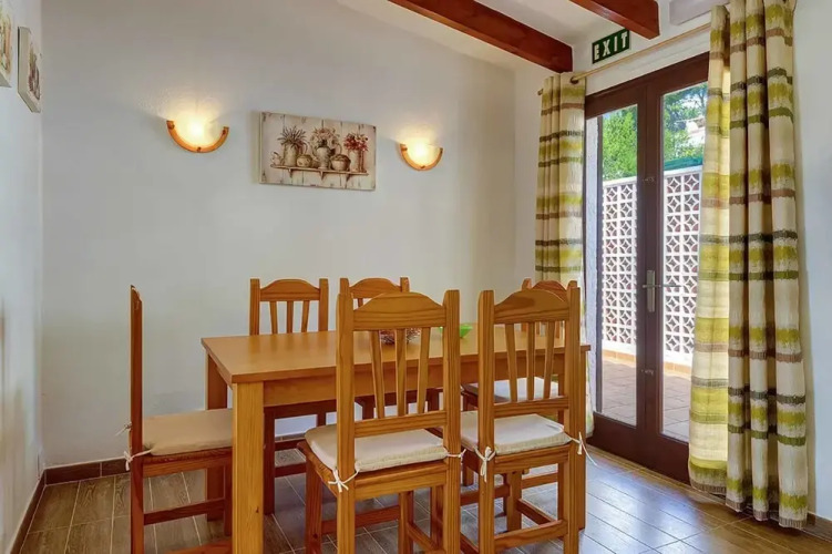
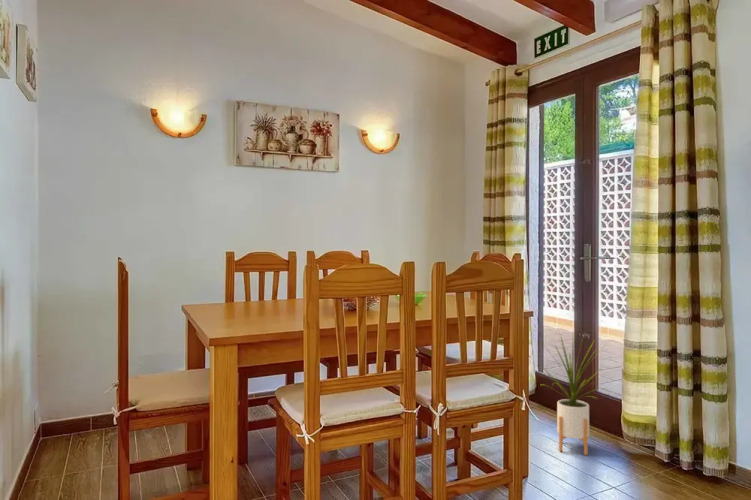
+ house plant [540,329,607,456]
